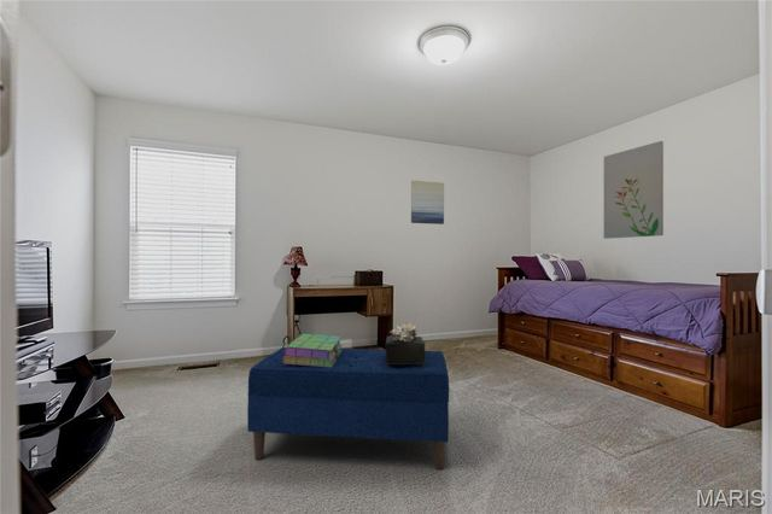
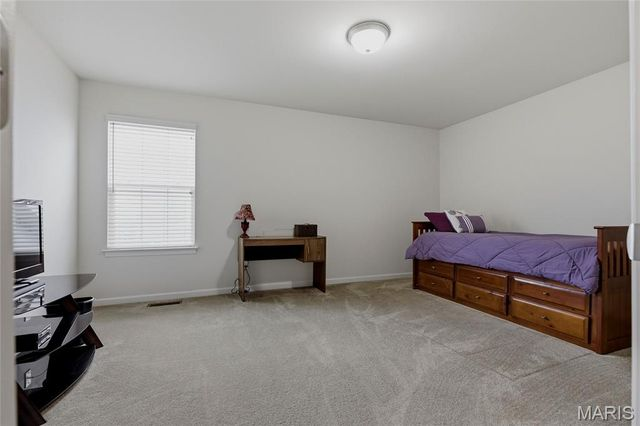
- bench [246,346,450,472]
- decorative box [385,321,426,364]
- wall art [410,180,445,226]
- wall art [603,140,665,240]
- stack of books [282,333,343,368]
